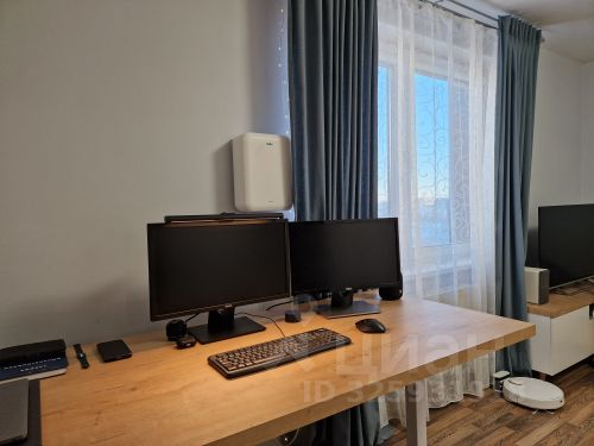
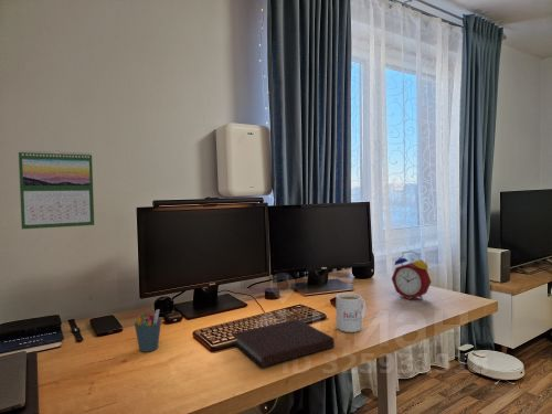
+ pen holder [134,308,162,353]
+ notebook [231,318,336,369]
+ calendar [18,149,95,230]
+ alarm clock [391,250,433,301]
+ mug [335,291,367,333]
